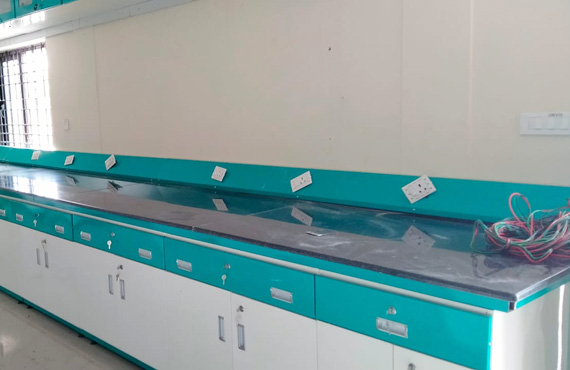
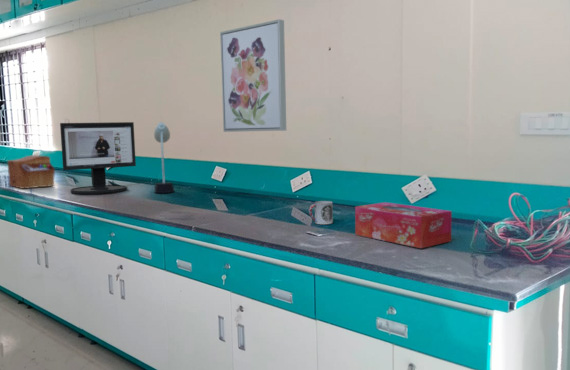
+ computer monitor [59,121,137,195]
+ cup [308,200,334,225]
+ sewing box [7,154,56,190]
+ desk lamp [153,121,175,194]
+ tissue box [354,201,453,249]
+ wall art [219,18,287,133]
